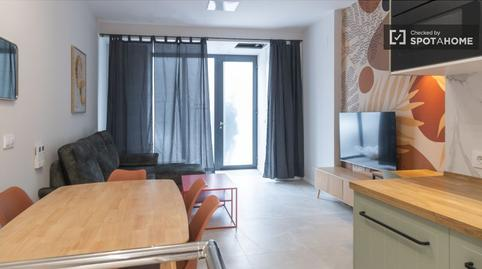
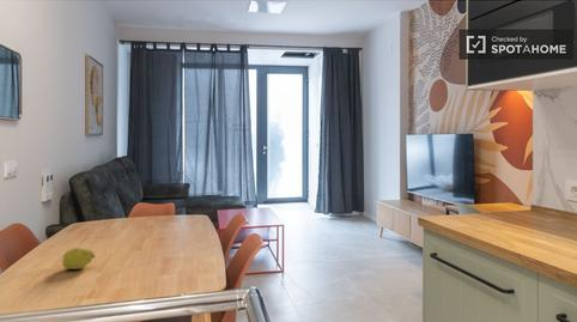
+ fruit [61,245,97,271]
